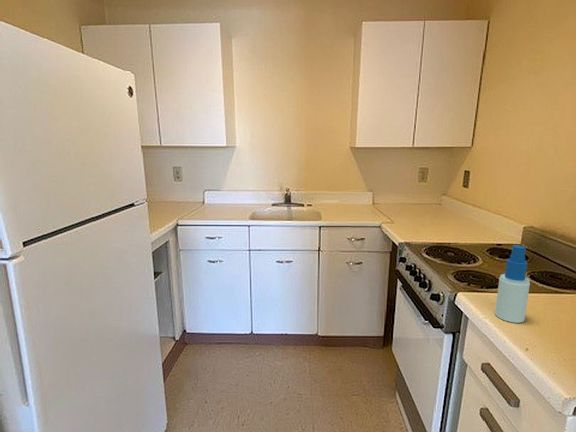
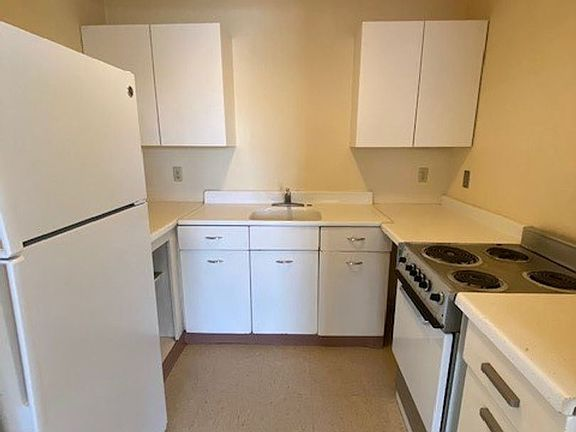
- spray bottle [494,244,531,324]
